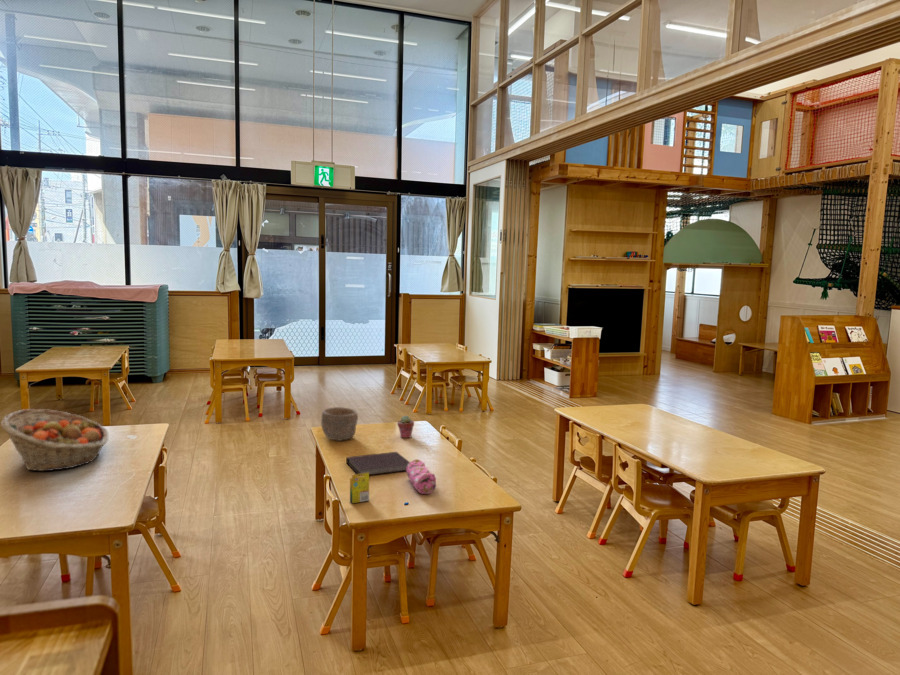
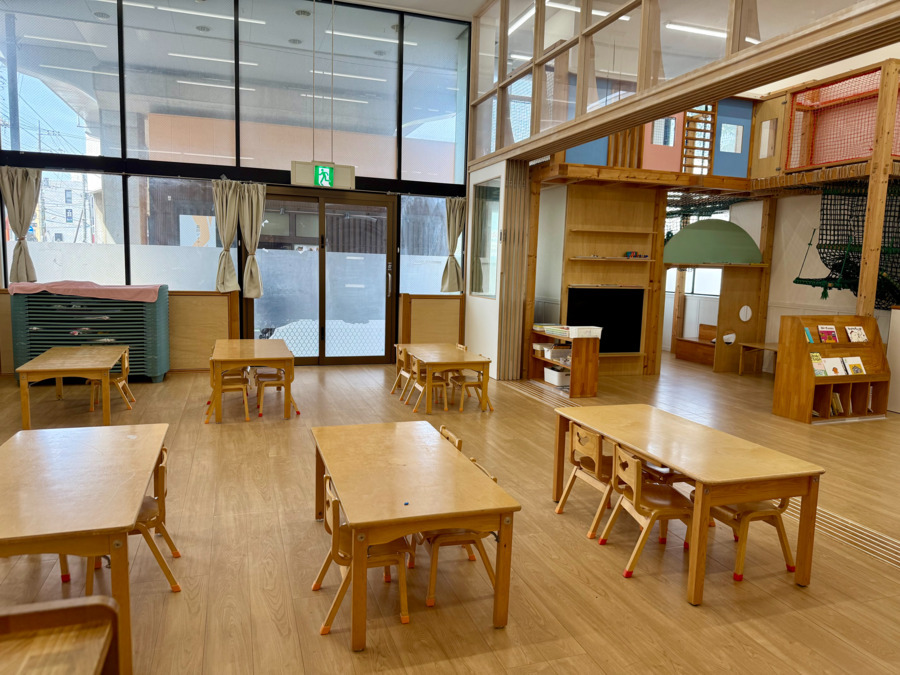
- notebook [345,451,411,476]
- crayon box [349,473,370,505]
- bowl [320,406,359,442]
- pencil case [405,458,437,495]
- fruit basket [0,408,109,472]
- potted succulent [396,415,415,439]
